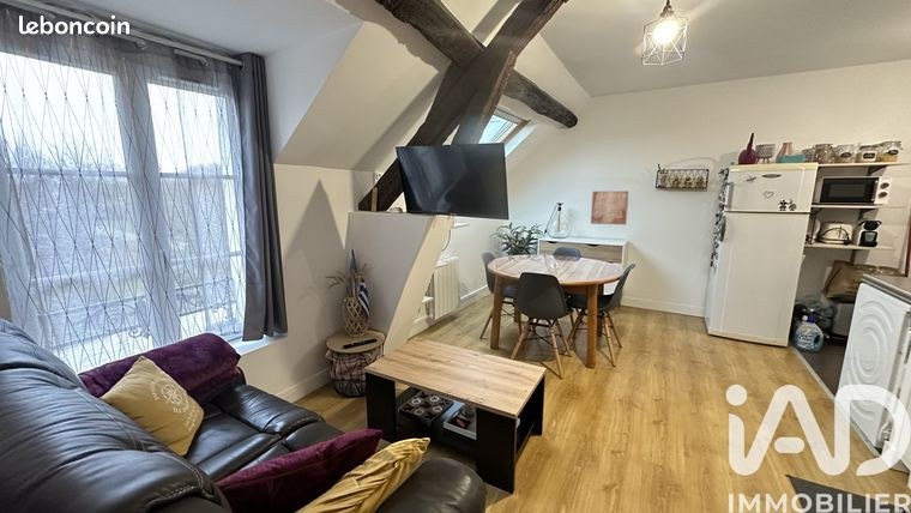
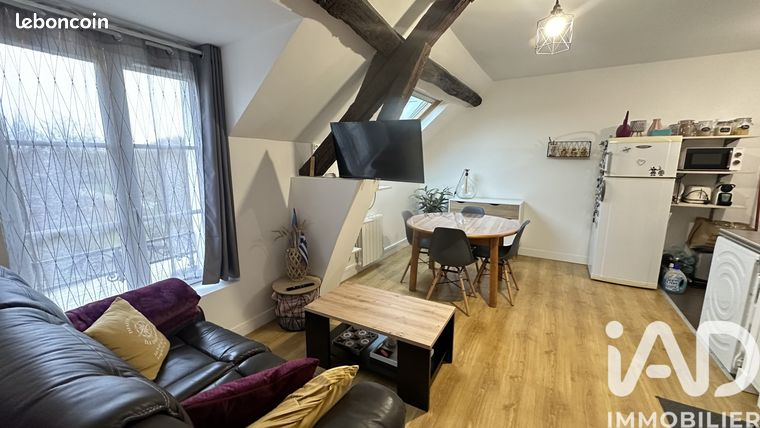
- wall art [590,189,629,227]
